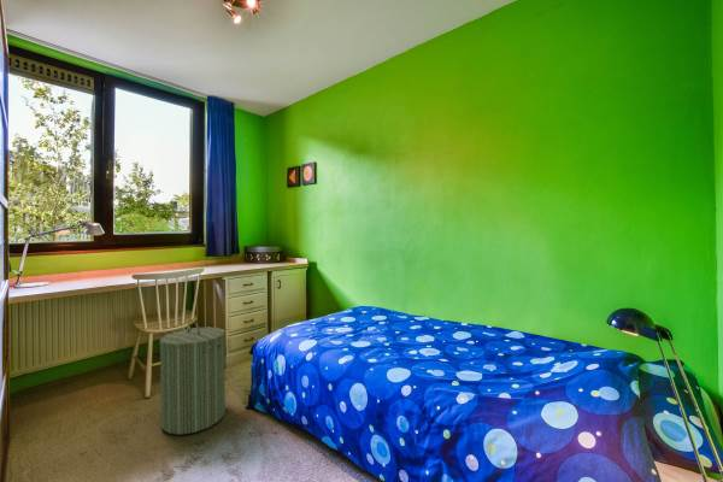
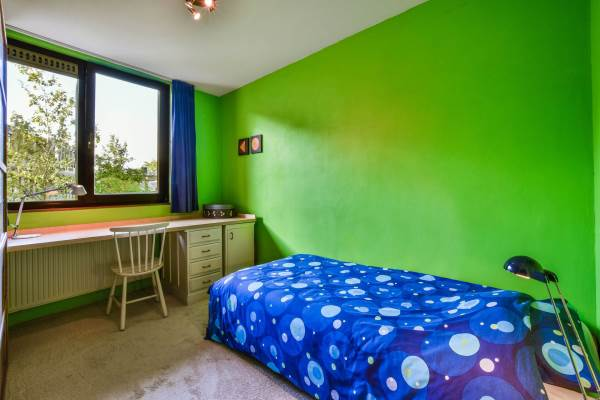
- laundry hamper [158,321,227,436]
